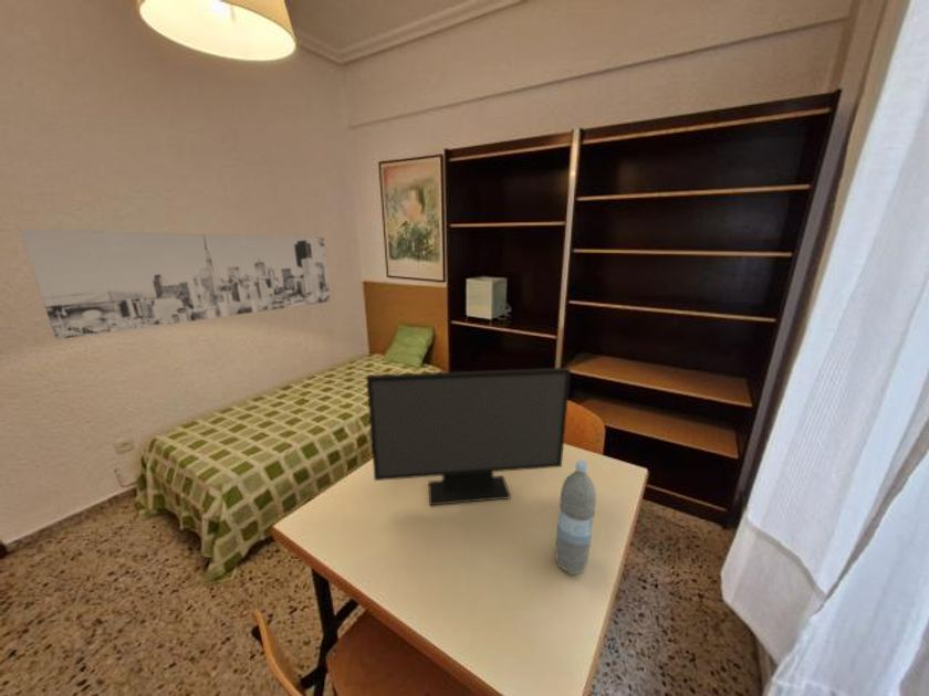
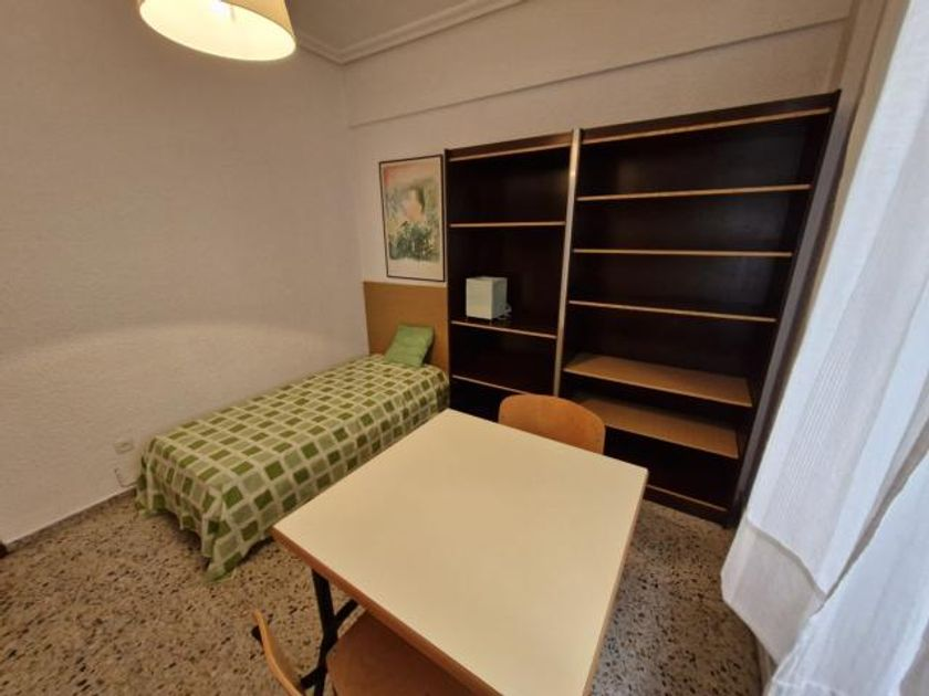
- water bottle [554,460,597,576]
- computer monitor [365,367,572,506]
- wall art [18,228,331,341]
